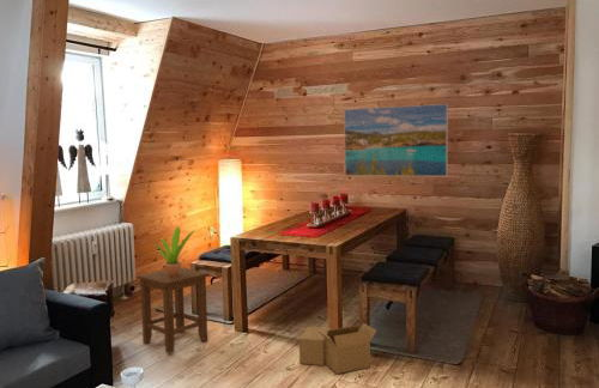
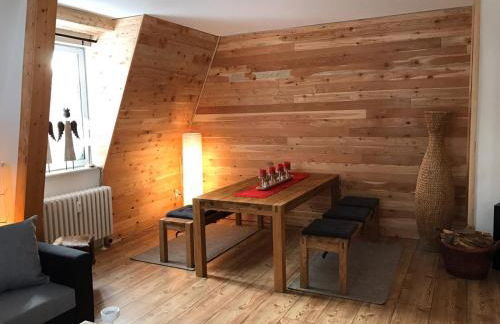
- cardboard box [298,322,377,375]
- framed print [343,103,449,177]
- stool [135,266,210,354]
- potted plant [151,225,195,277]
